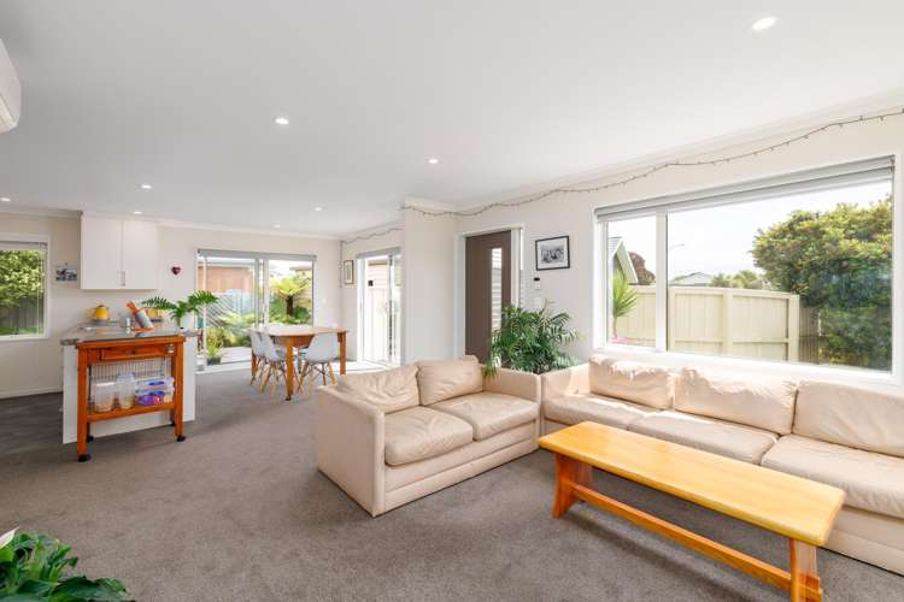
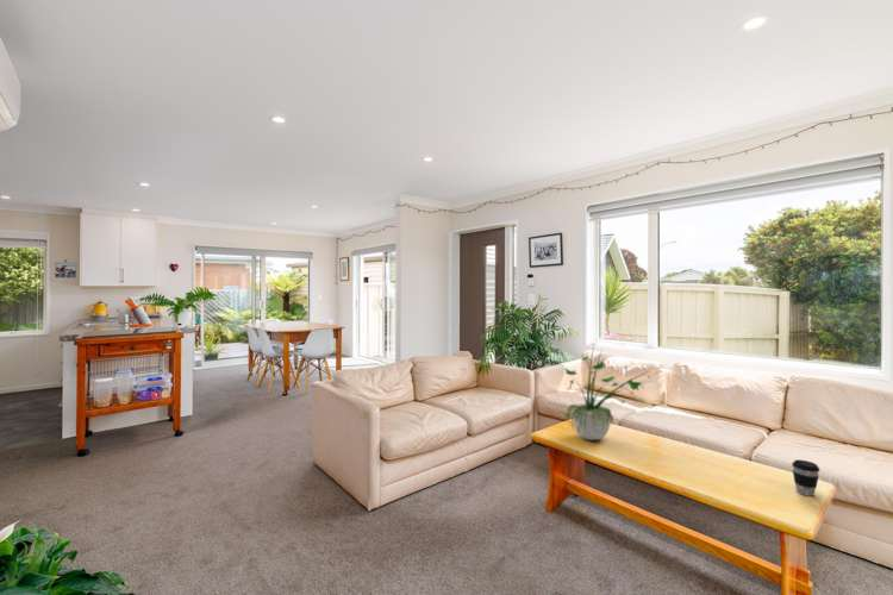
+ potted plant [563,344,652,441]
+ coffee cup [791,458,820,497]
